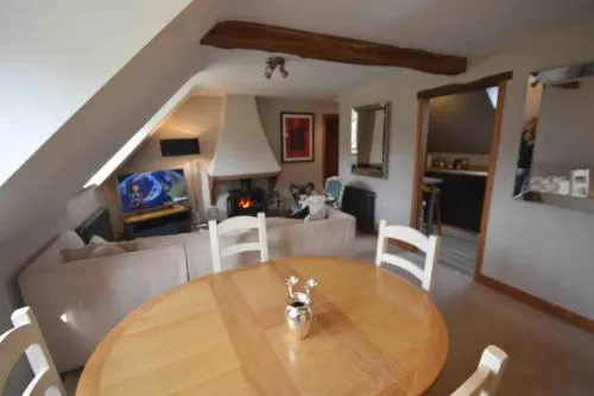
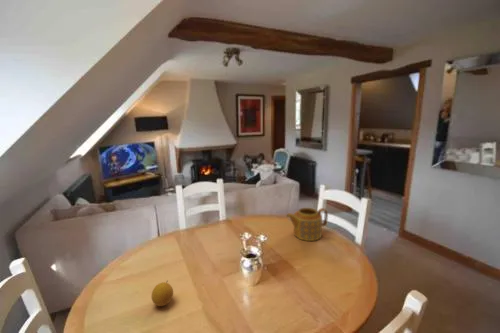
+ fruit [151,279,174,307]
+ teapot [285,207,329,242]
